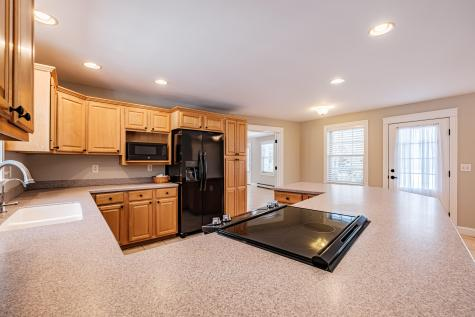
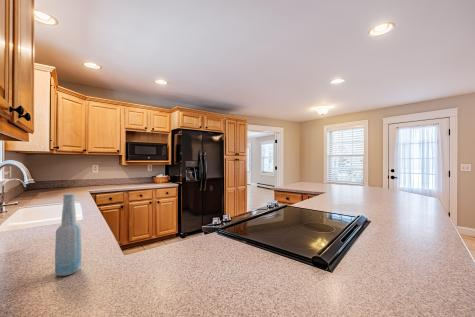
+ bottle [54,192,82,277]
